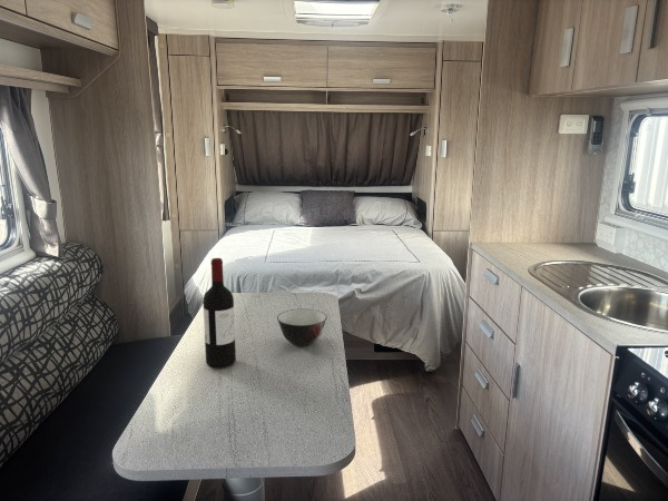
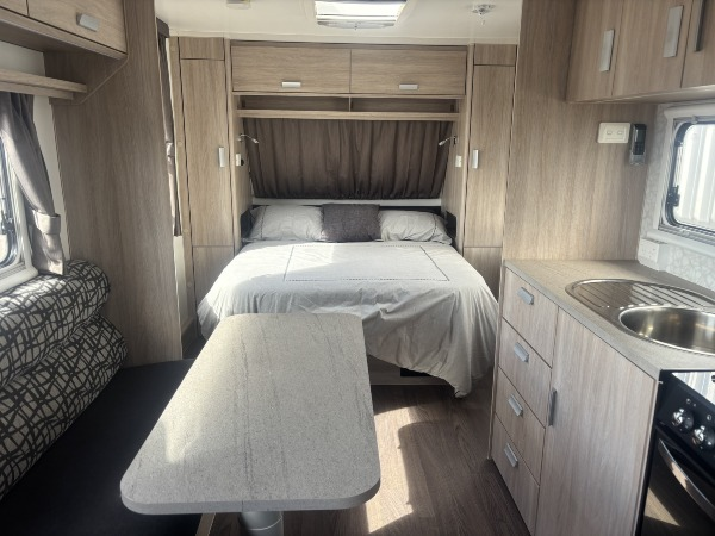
- wine bottle [202,257,237,370]
- soup bowl [276,308,327,347]
